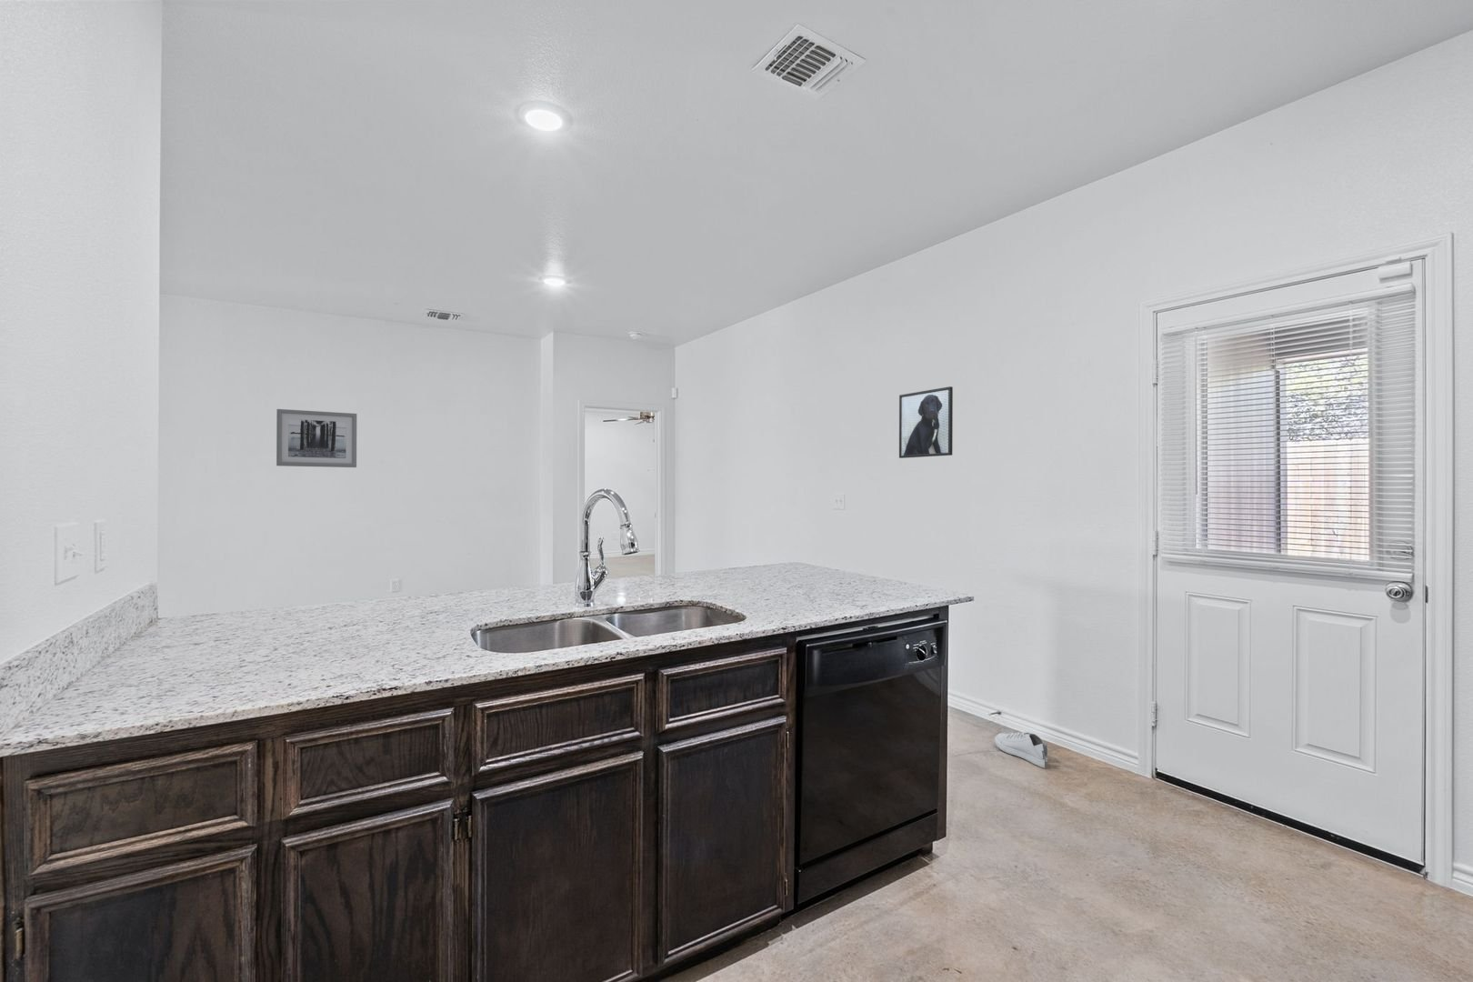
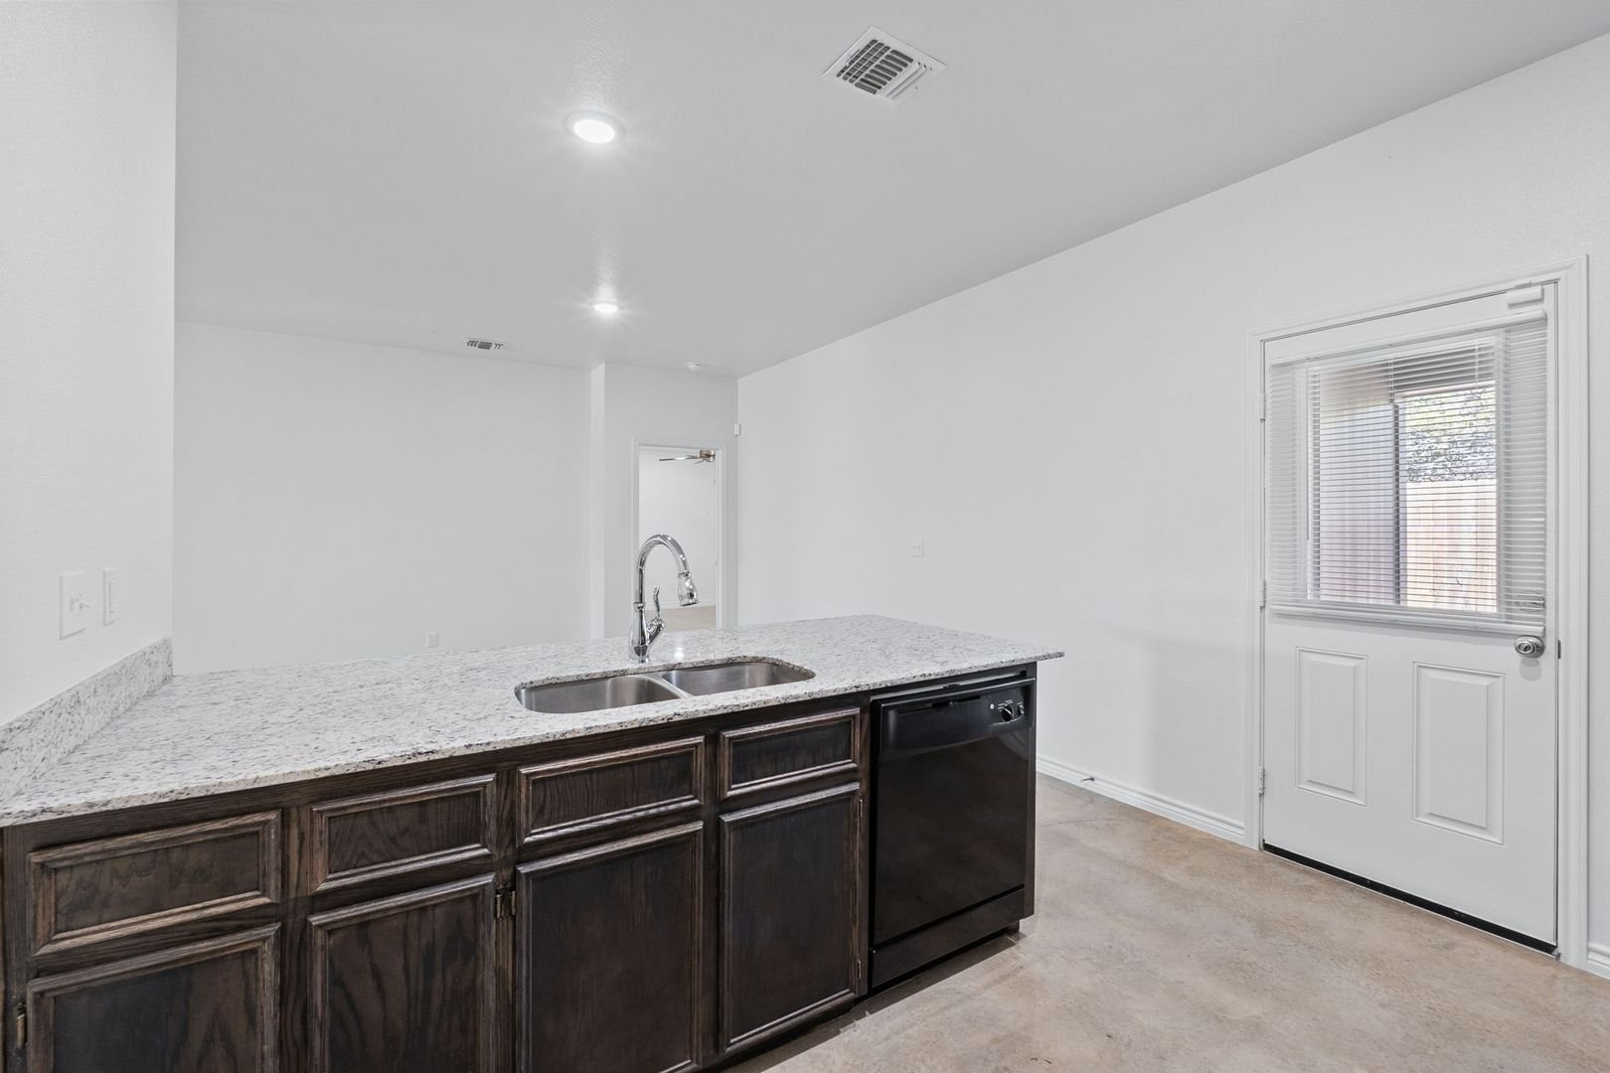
- shoe [994,731,1049,769]
- wall art [275,409,357,468]
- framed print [899,386,954,459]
